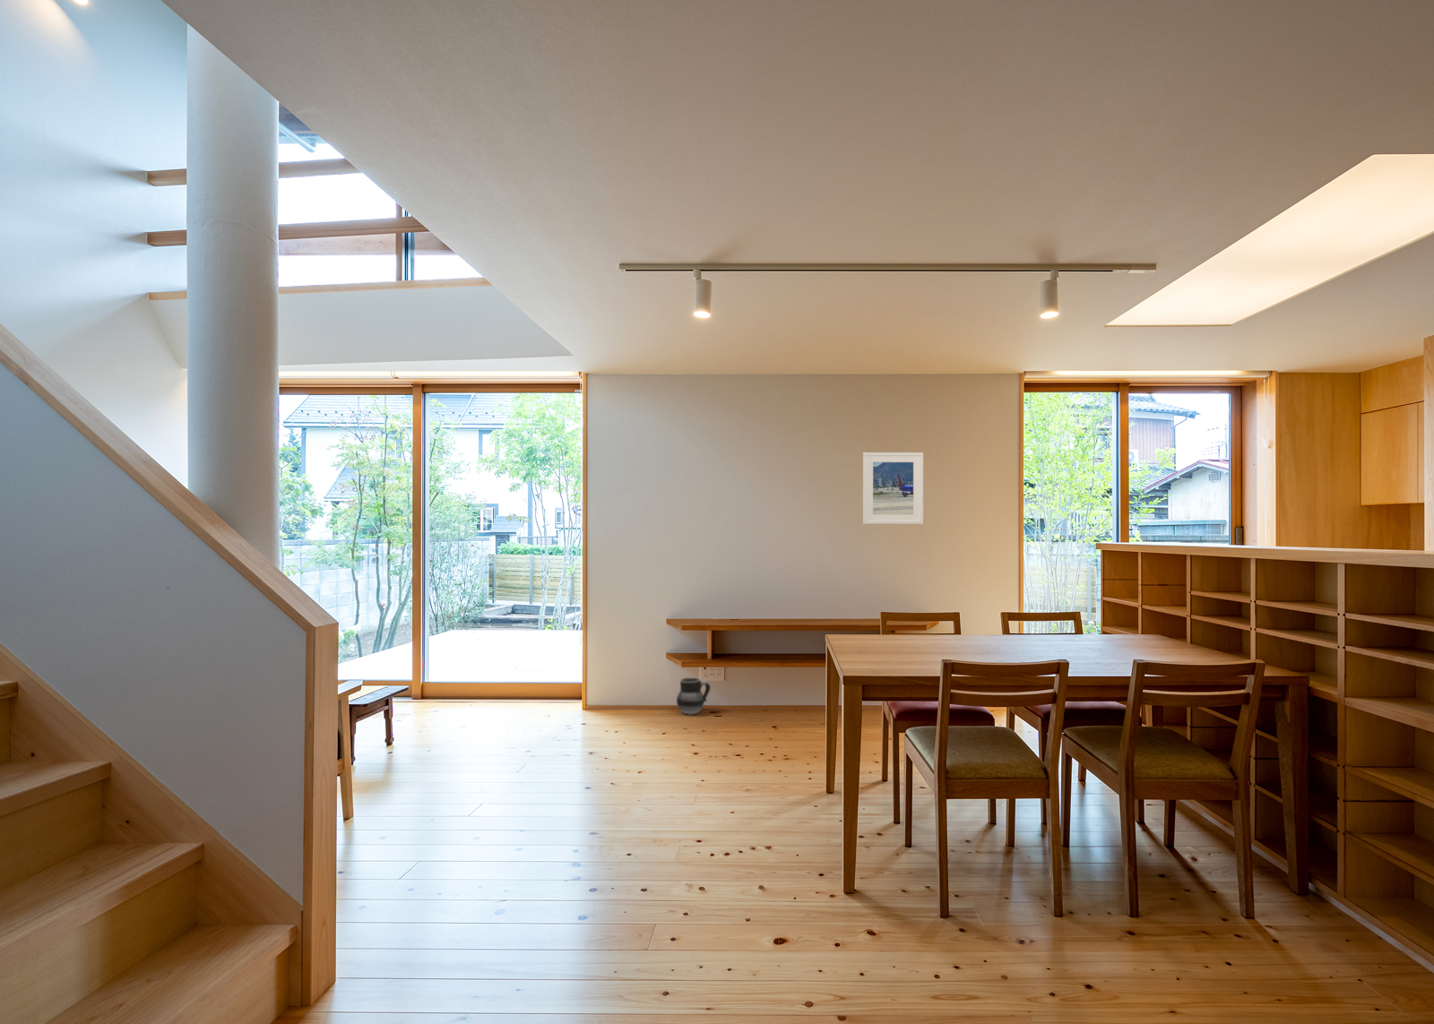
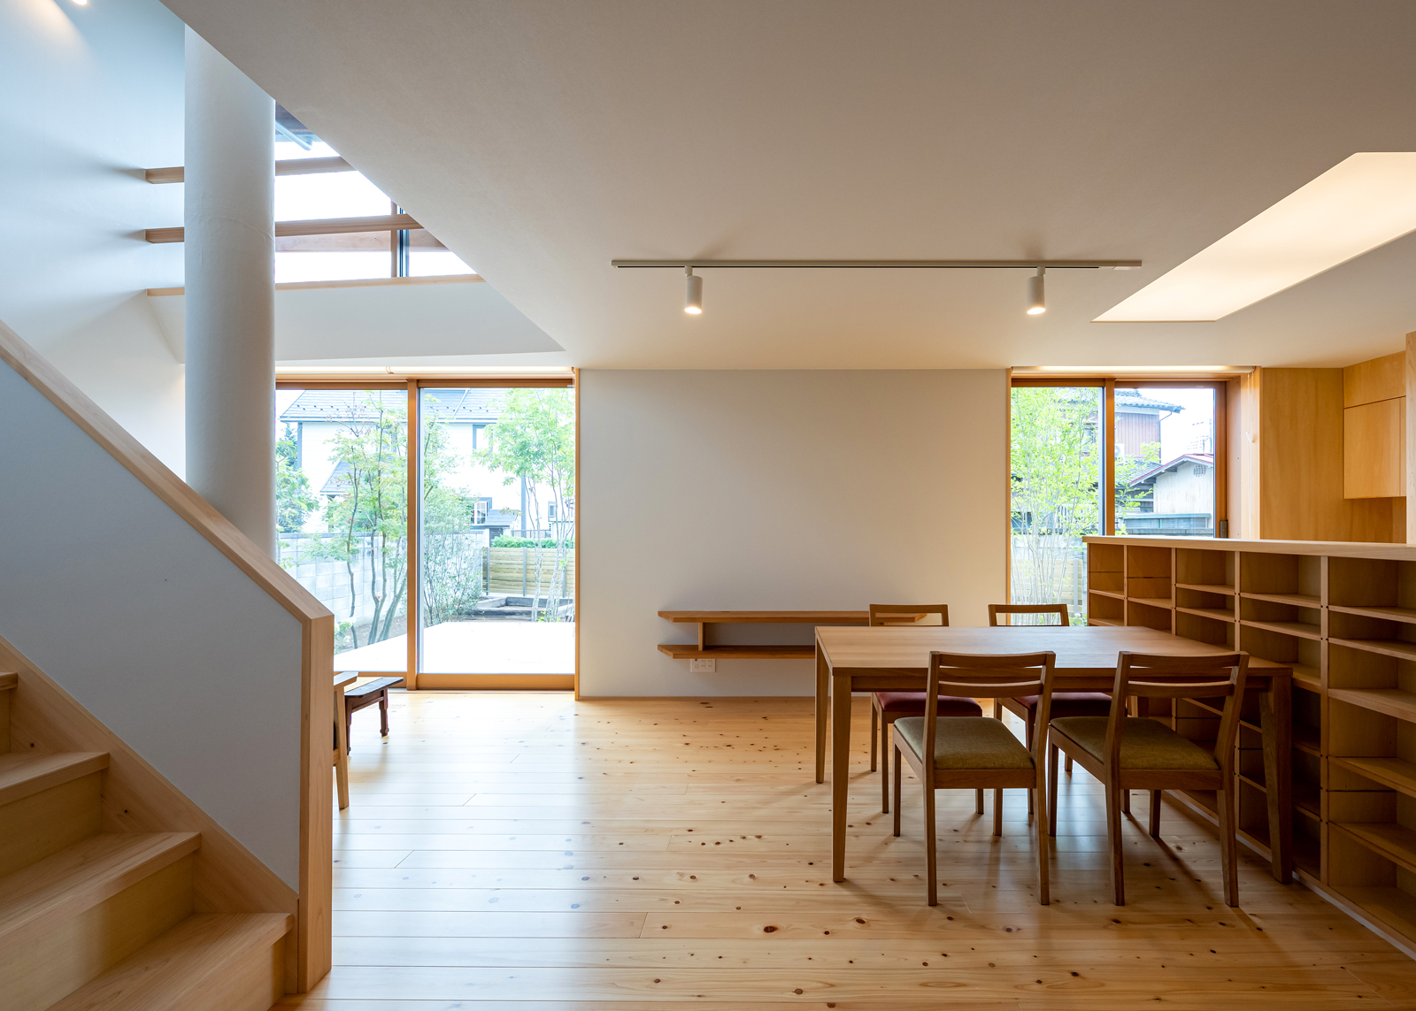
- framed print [862,451,924,525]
- ceramic jug [676,676,711,716]
